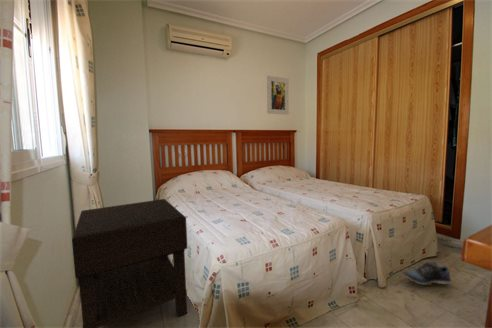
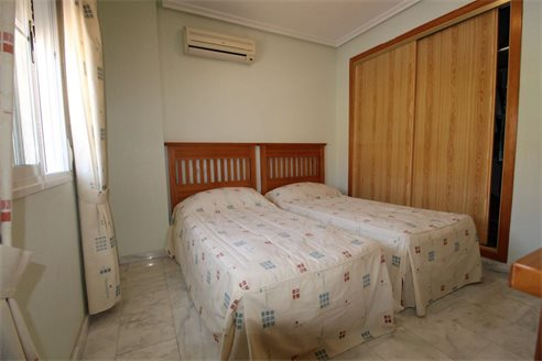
- nightstand [71,198,188,328]
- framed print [266,75,290,116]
- shoe [402,259,452,287]
